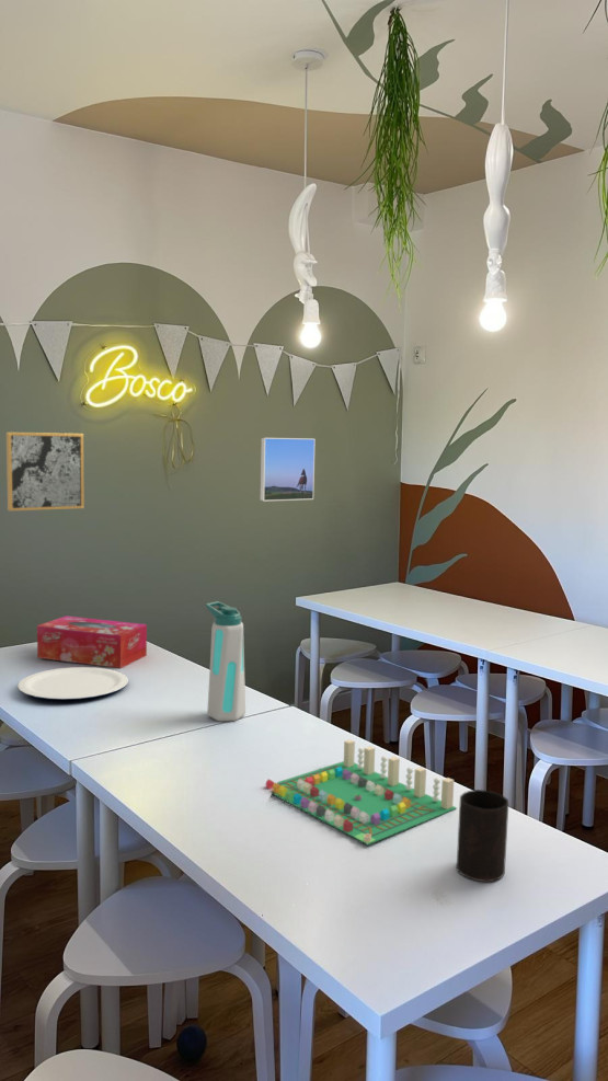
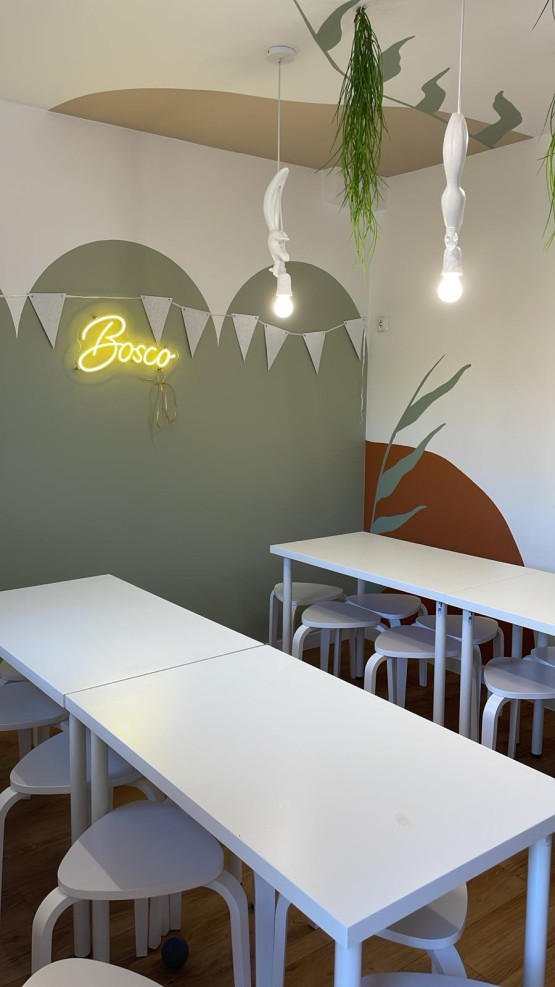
- plate [16,666,129,701]
- water bottle [205,600,246,723]
- board game [265,738,458,846]
- cup [456,789,509,883]
- wall art [5,432,85,511]
- tissue box [36,614,148,669]
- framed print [259,437,317,503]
